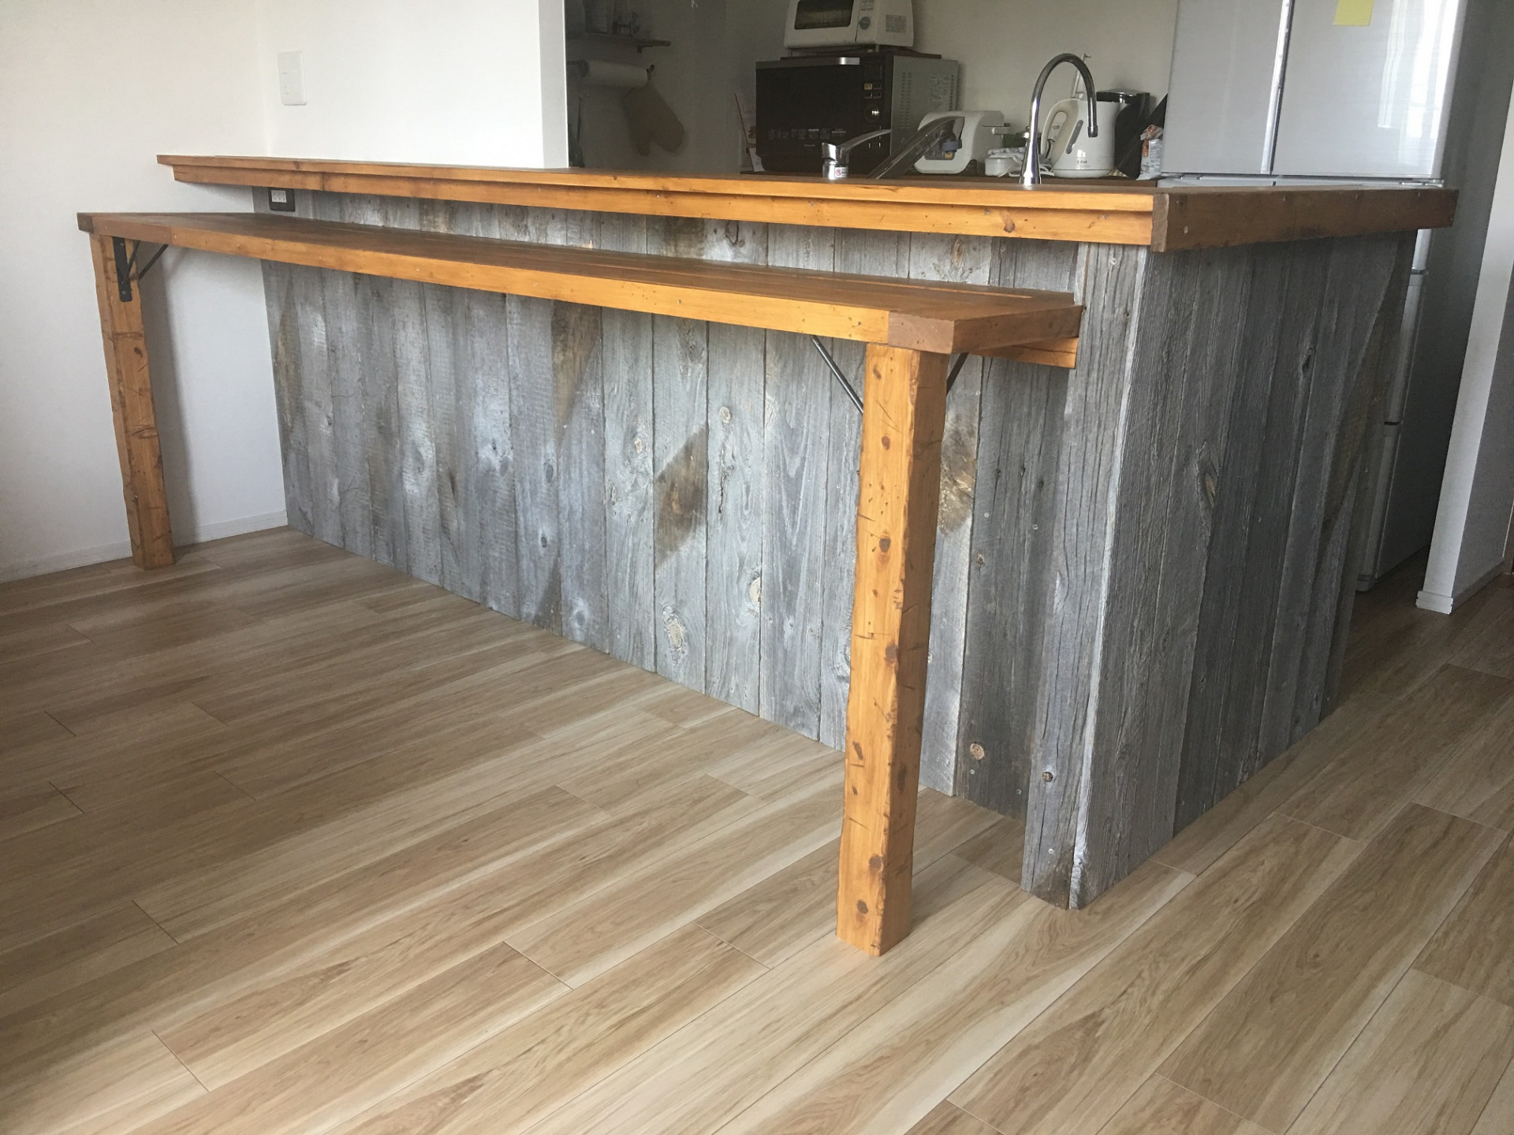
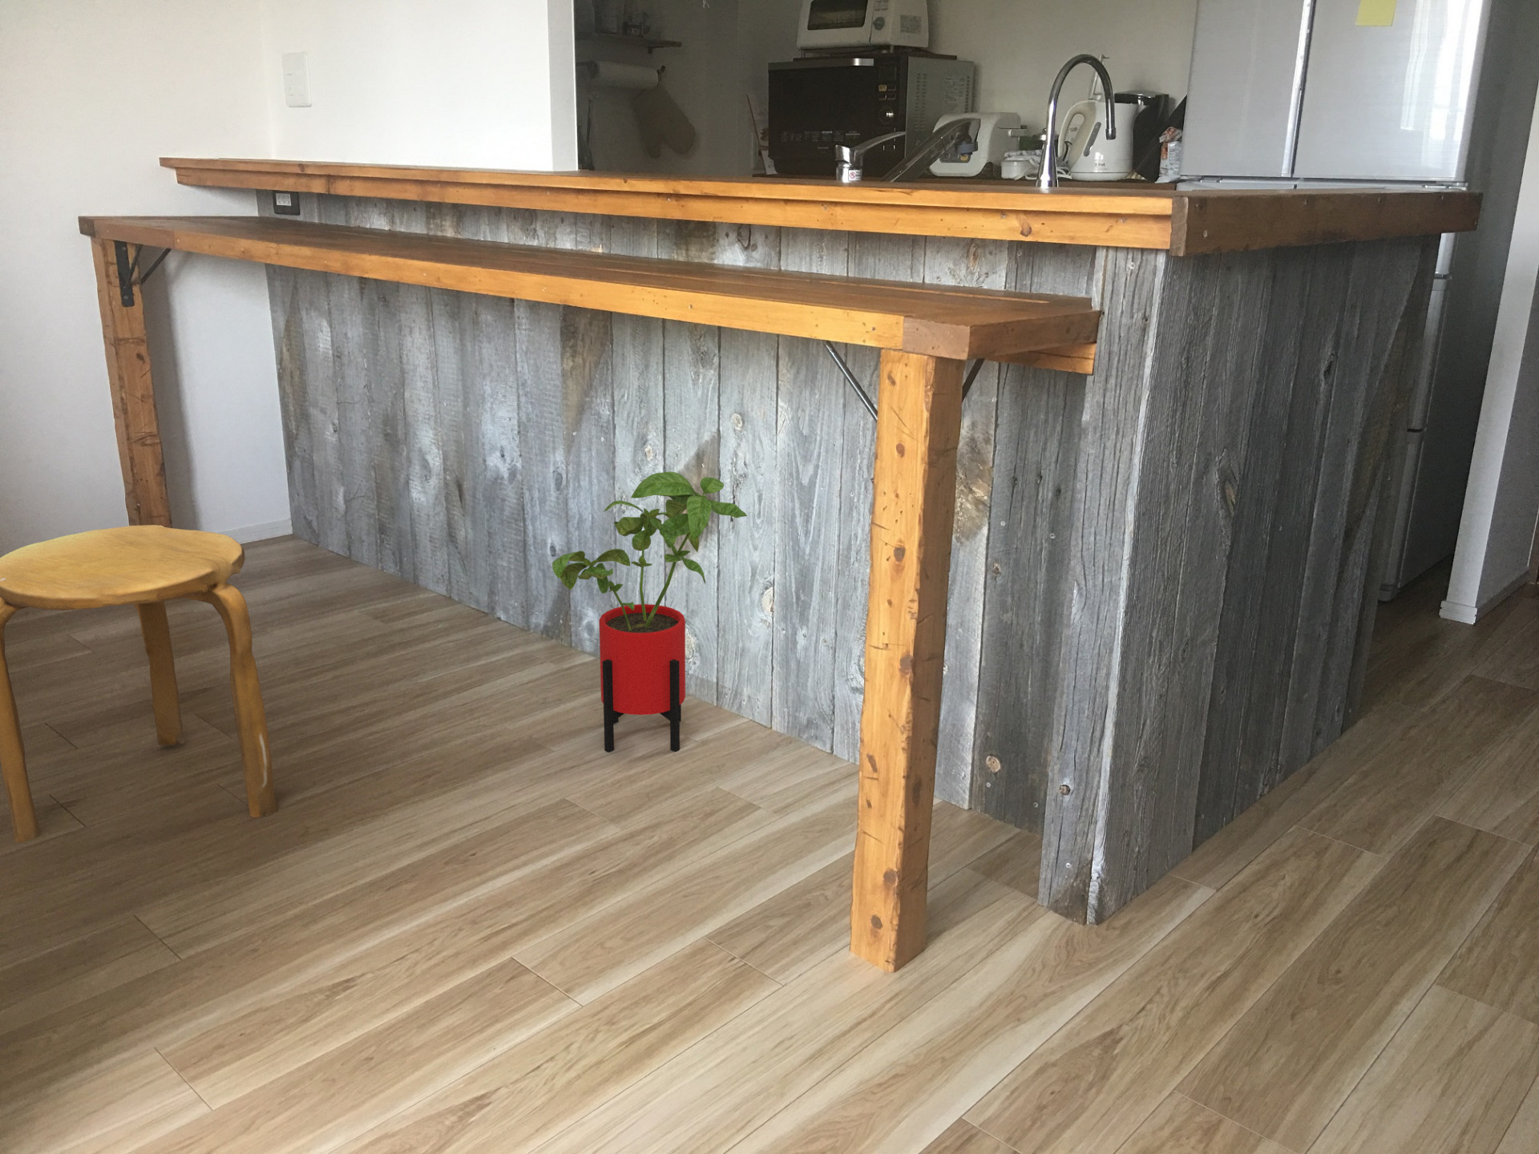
+ stool [0,524,279,842]
+ house plant [551,470,748,753]
